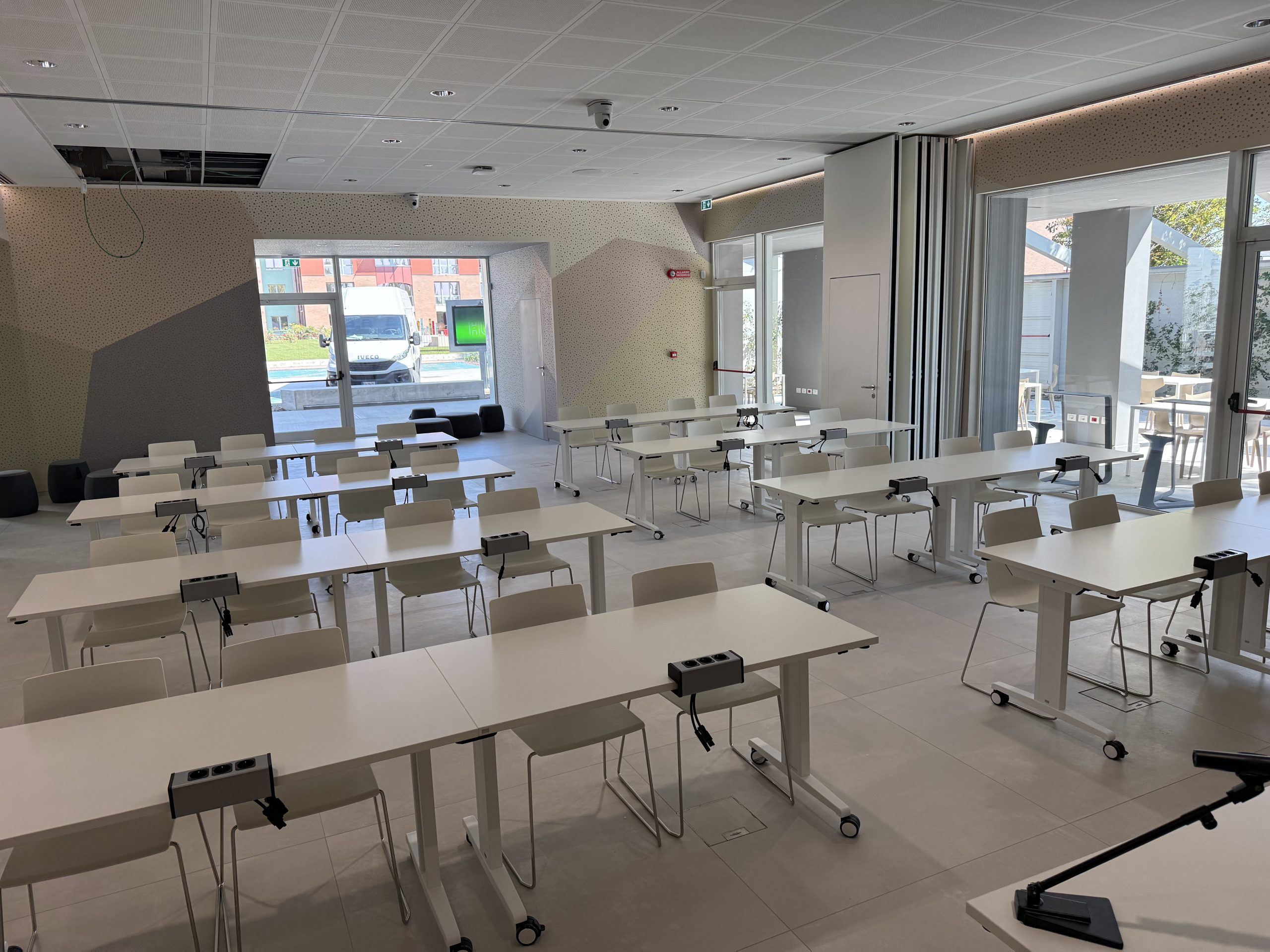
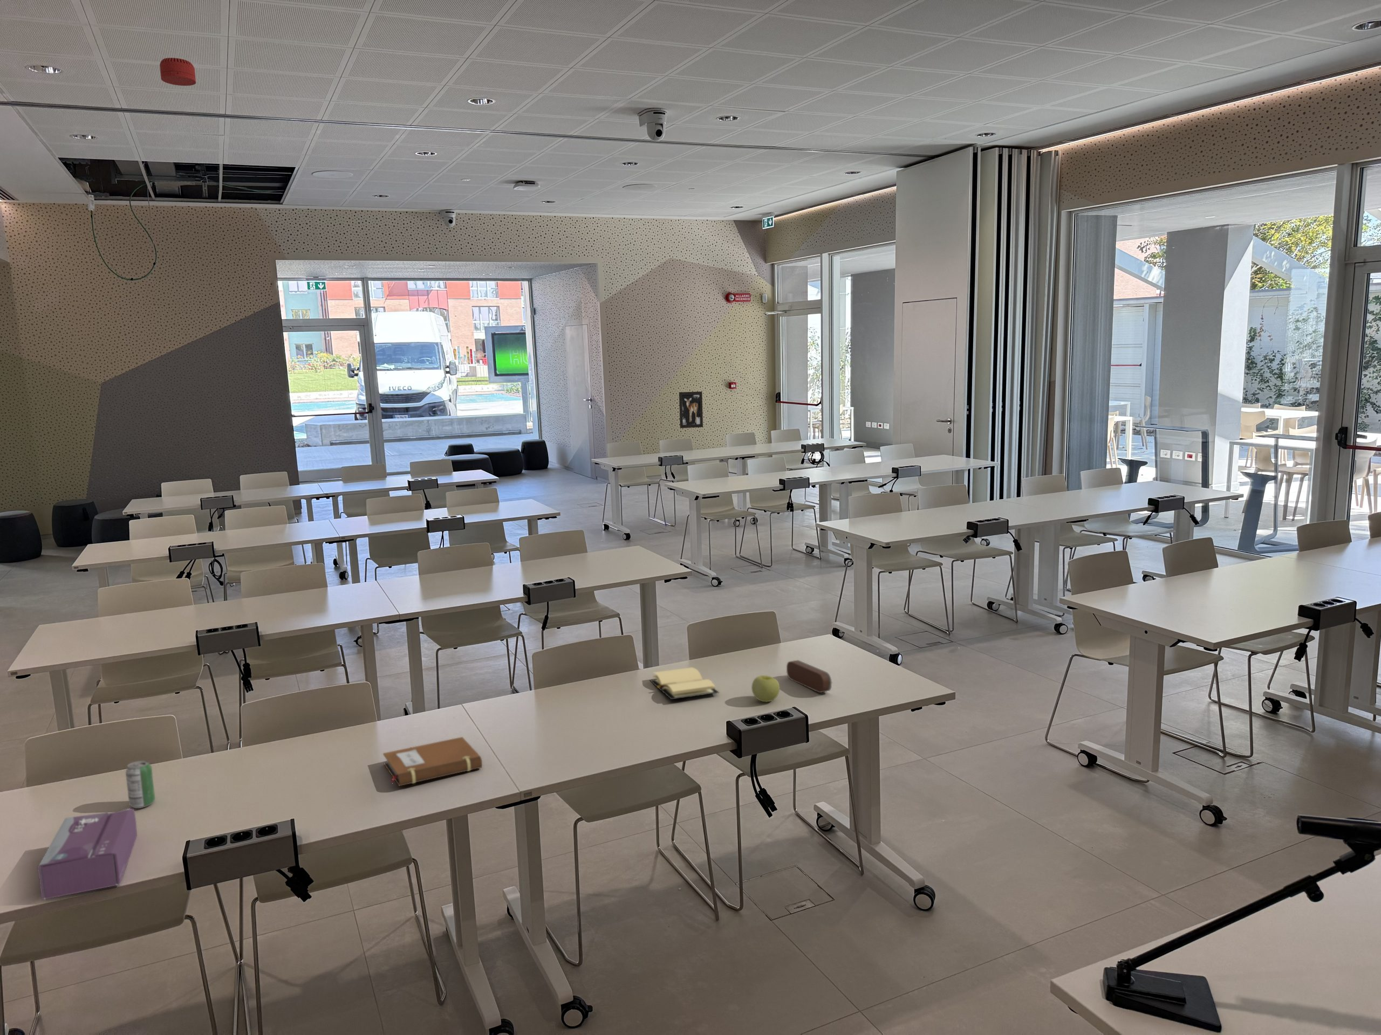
+ smoke detector [159,58,197,86]
+ pencil case [786,659,833,694]
+ beverage can [125,760,155,809]
+ book [649,666,720,700]
+ apple [751,675,780,702]
+ notebook [383,736,483,787]
+ tissue box [37,808,138,900]
+ wall art [679,390,704,428]
